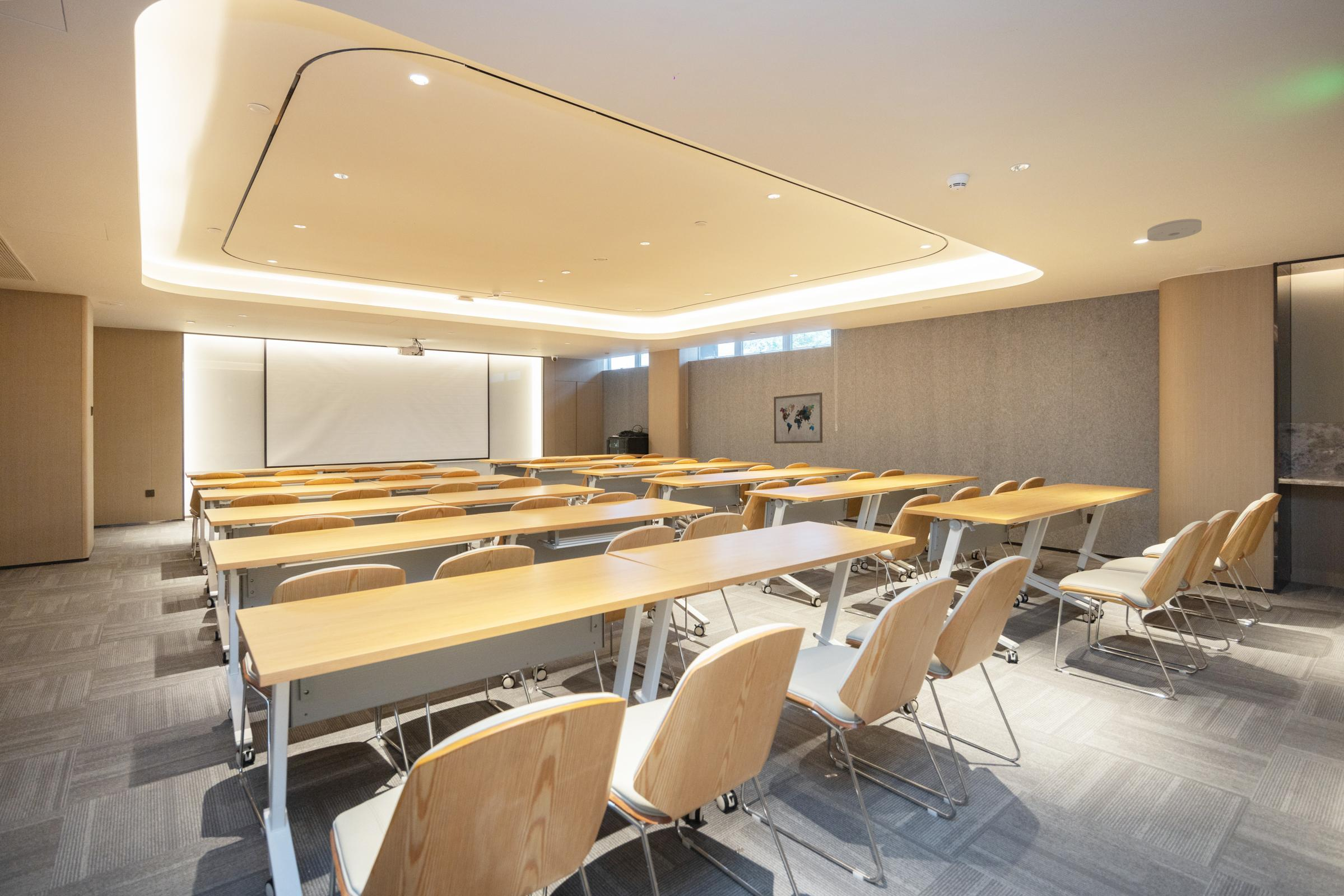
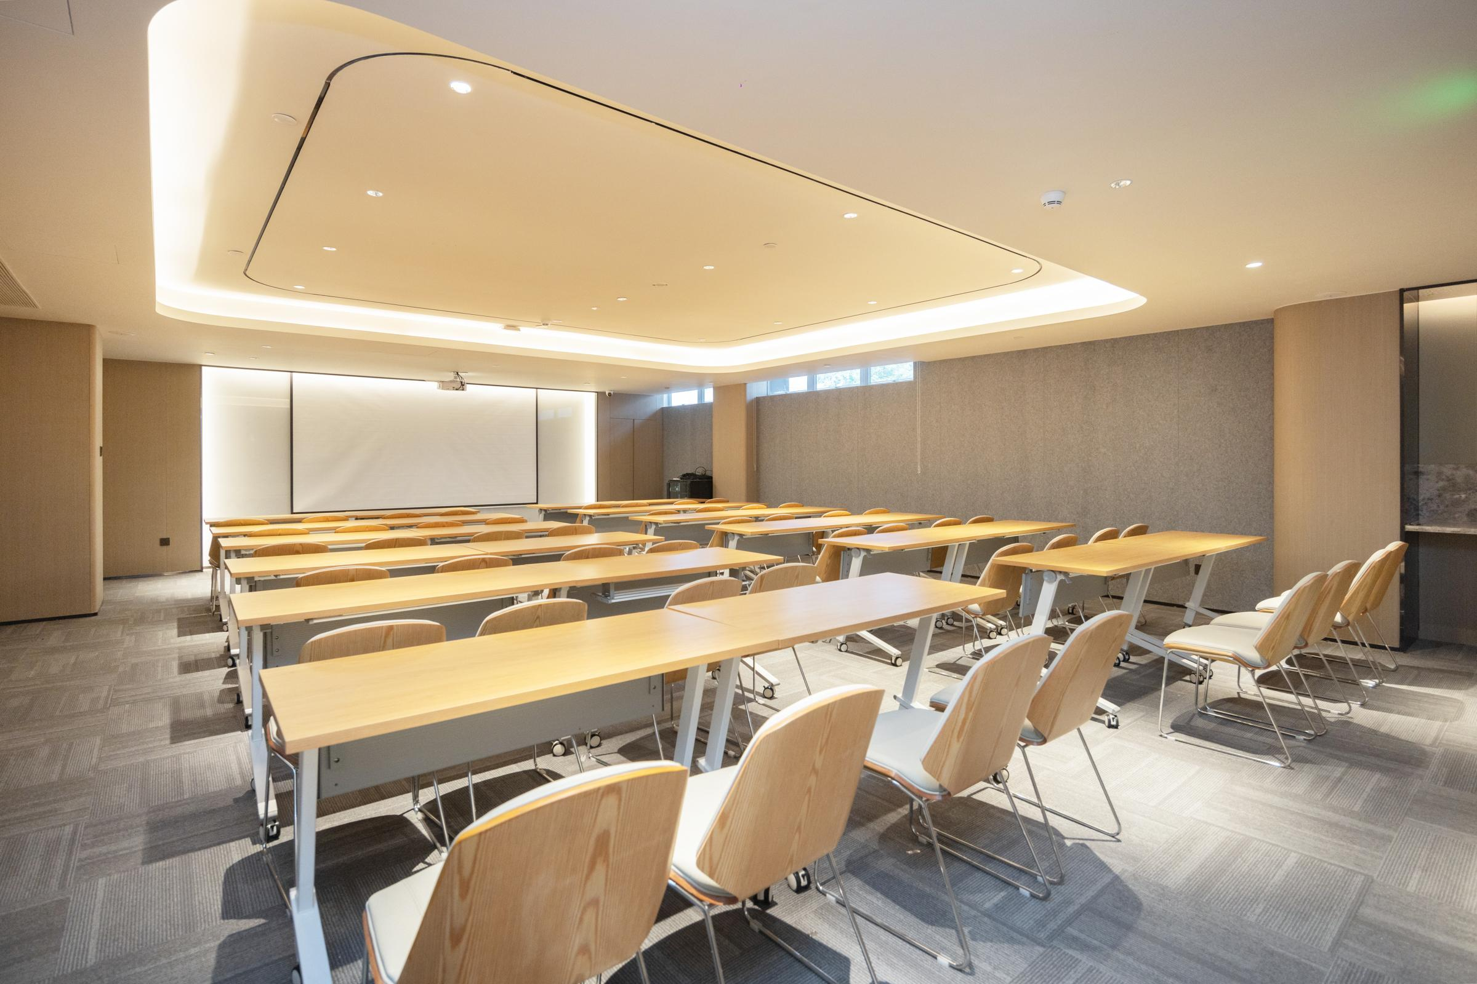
- wall art [773,392,823,444]
- smoke detector [1147,218,1202,241]
